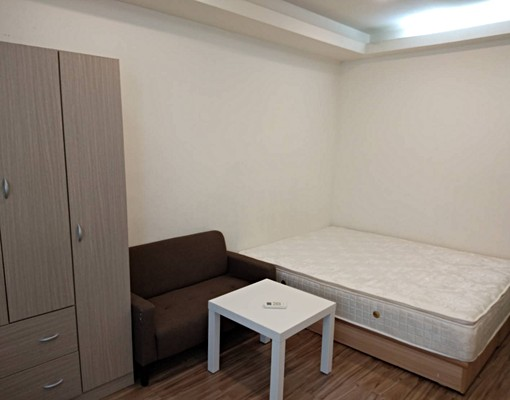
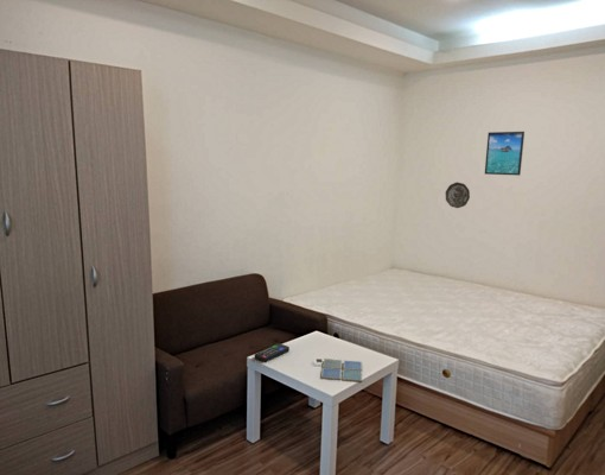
+ drink coaster [320,357,363,382]
+ decorative plate [445,182,471,209]
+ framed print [484,131,526,177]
+ remote control [254,342,291,363]
